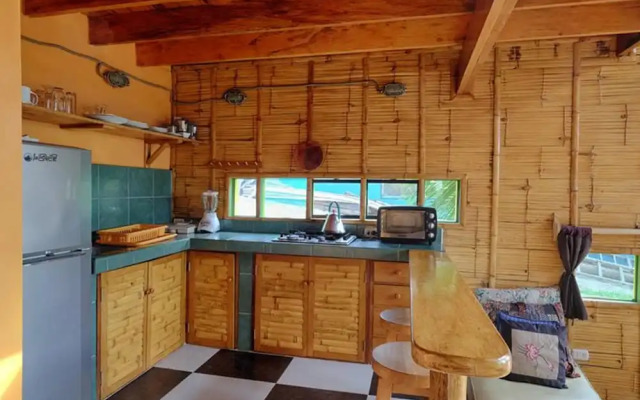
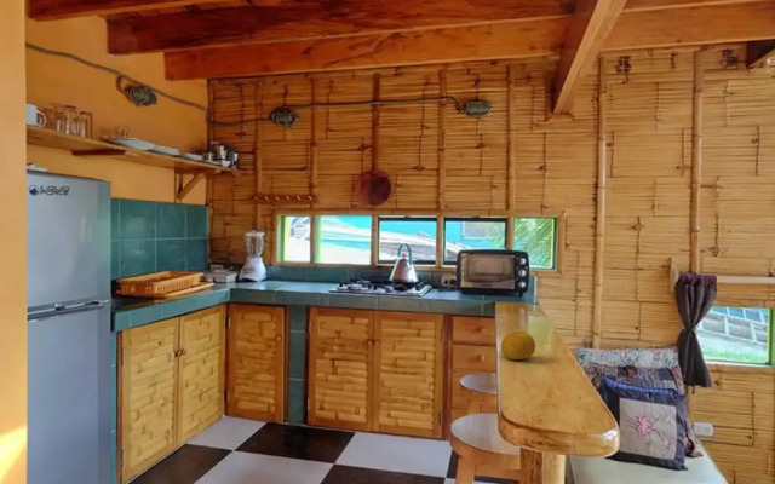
+ fruit [500,330,536,361]
